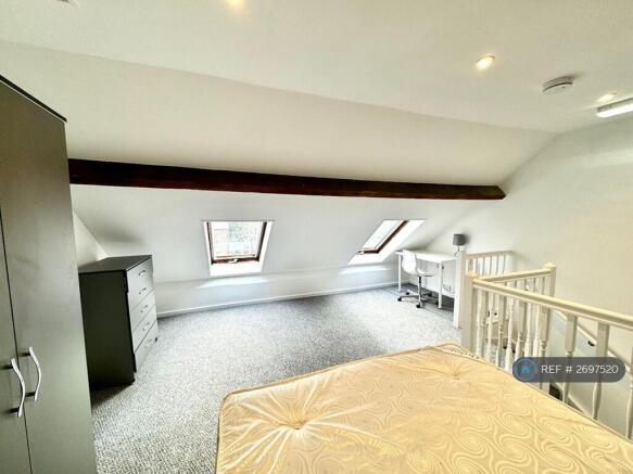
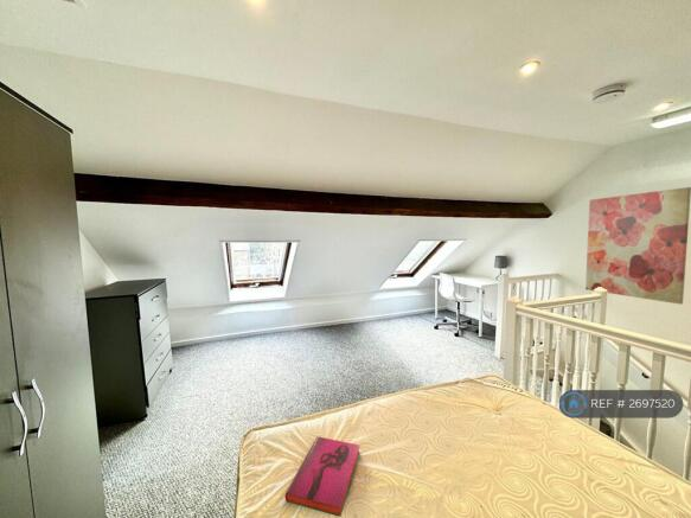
+ wall art [584,186,691,306]
+ hardback book [284,435,362,518]
